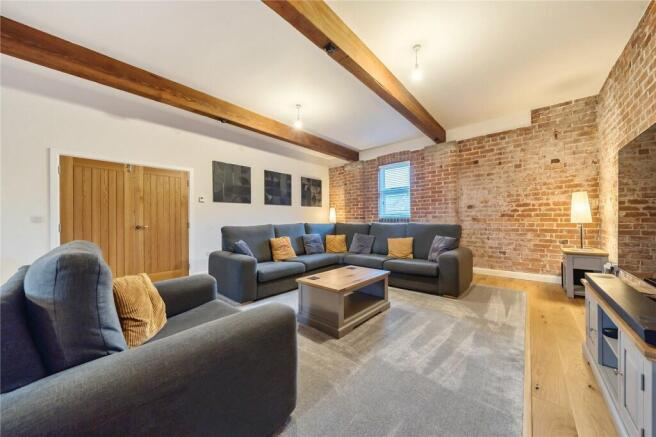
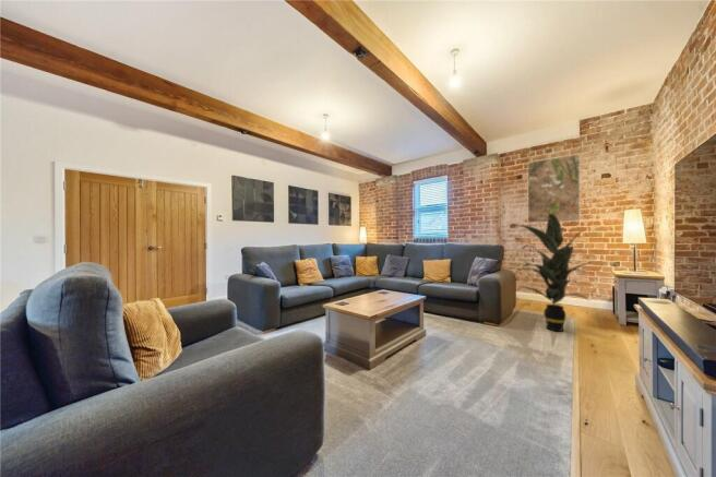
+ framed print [527,153,581,224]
+ indoor plant [513,214,597,333]
